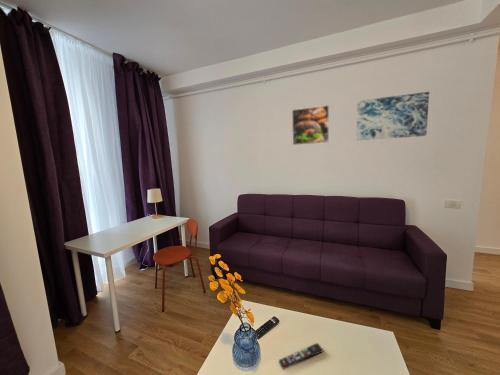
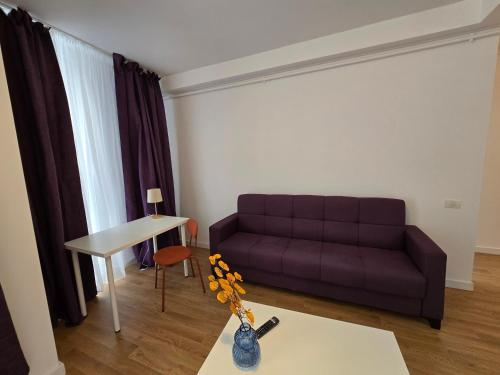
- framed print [291,104,330,146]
- remote control [278,342,324,370]
- wall art [355,91,430,141]
